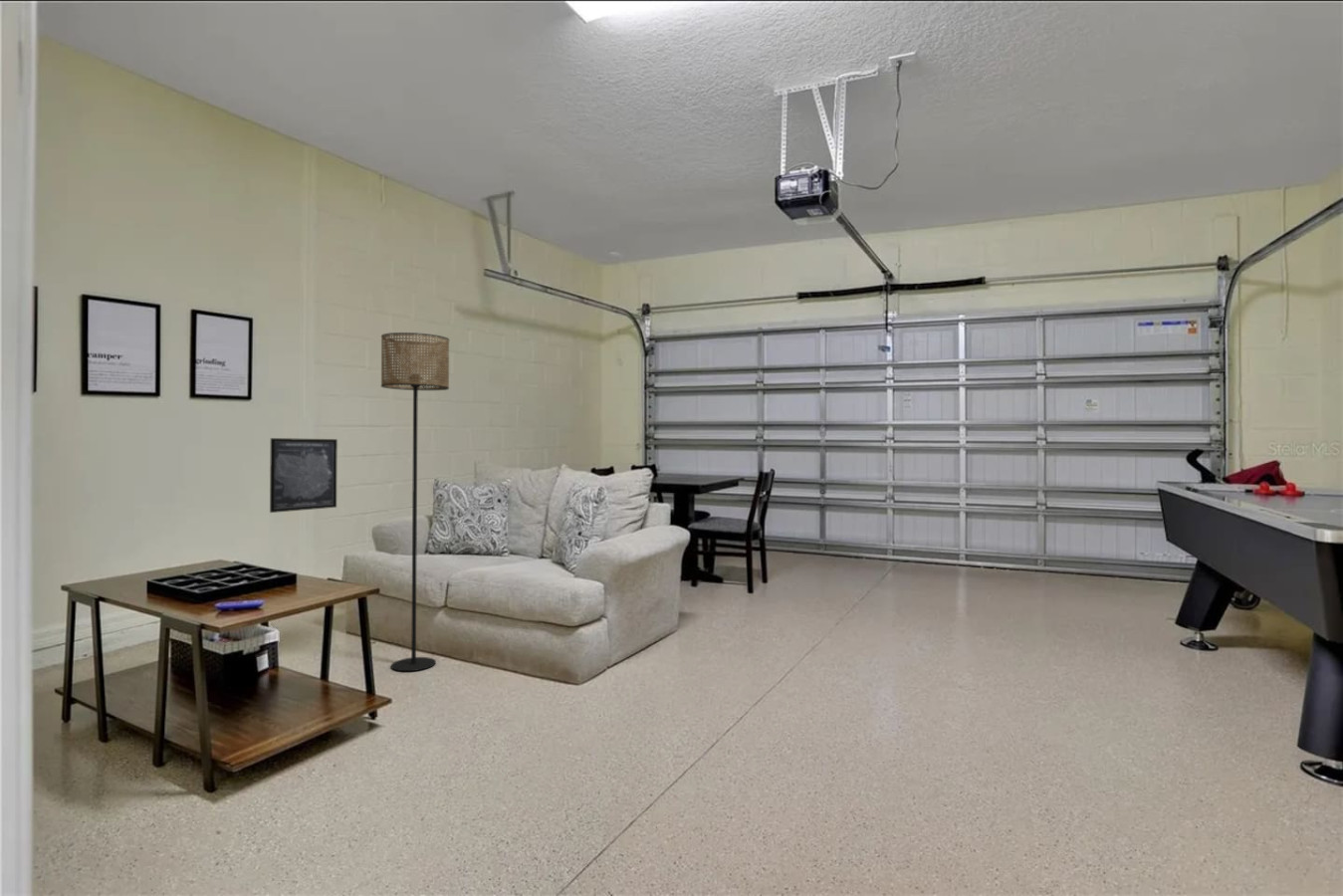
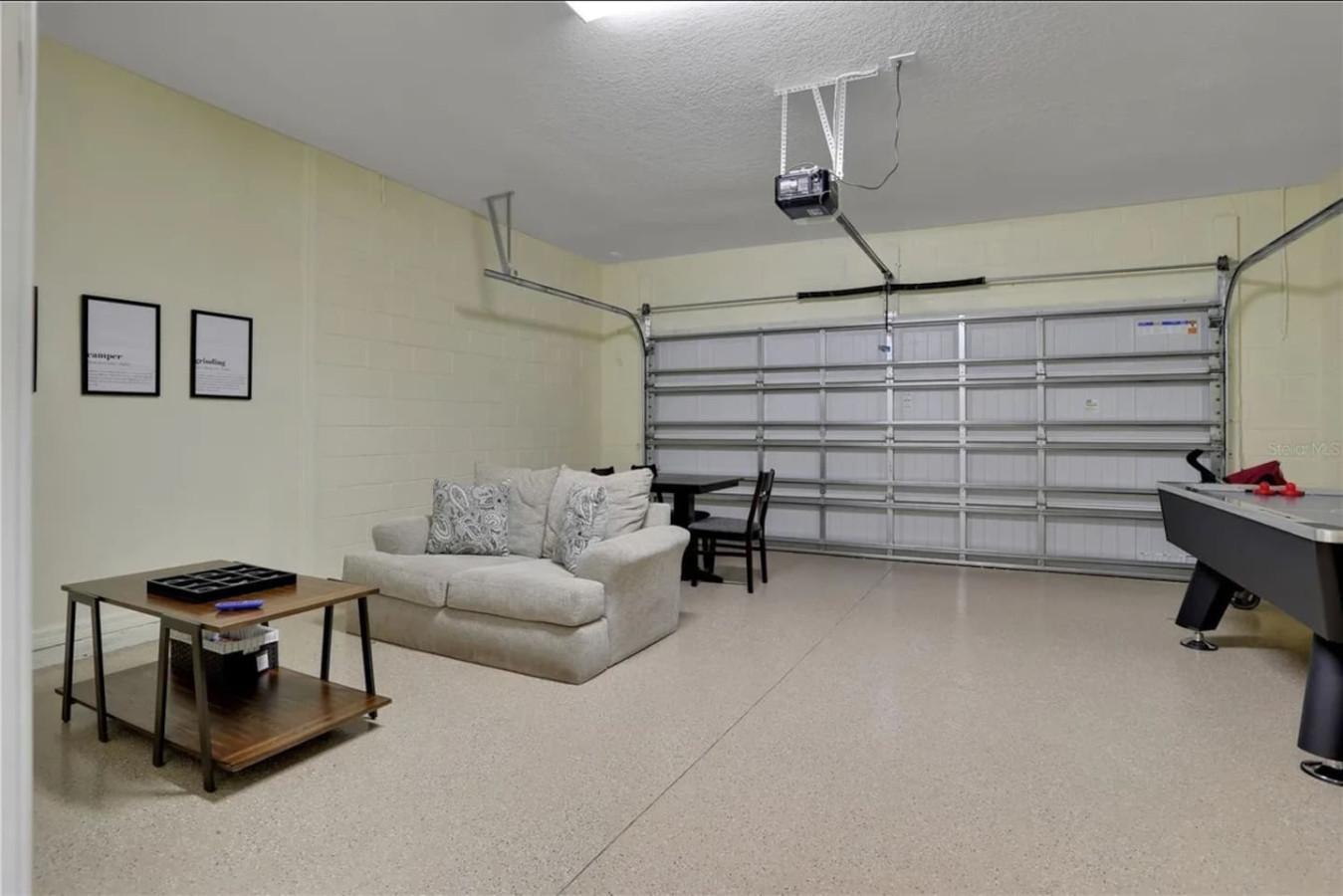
- floor lamp [380,332,450,672]
- wall art [269,437,338,514]
